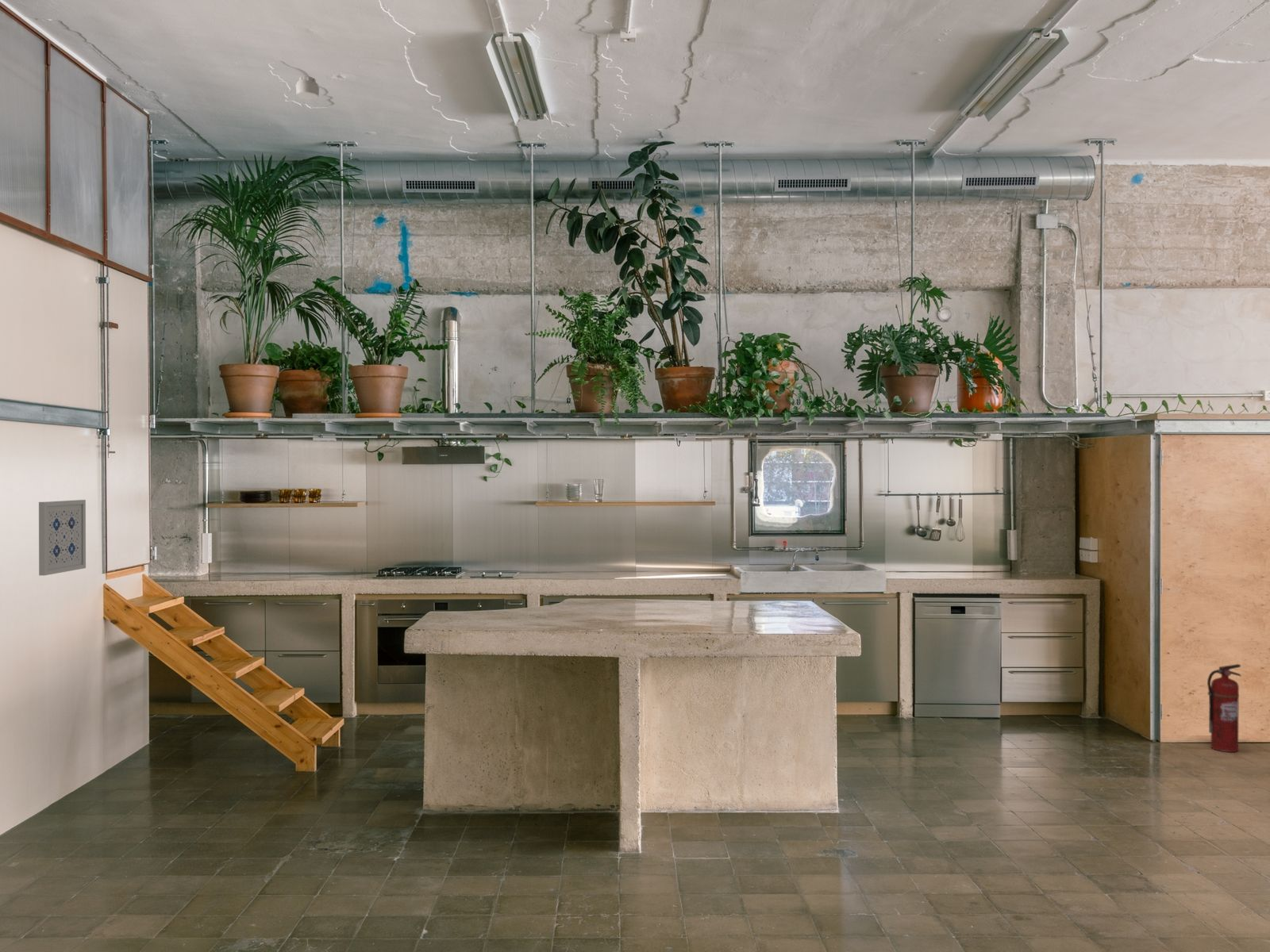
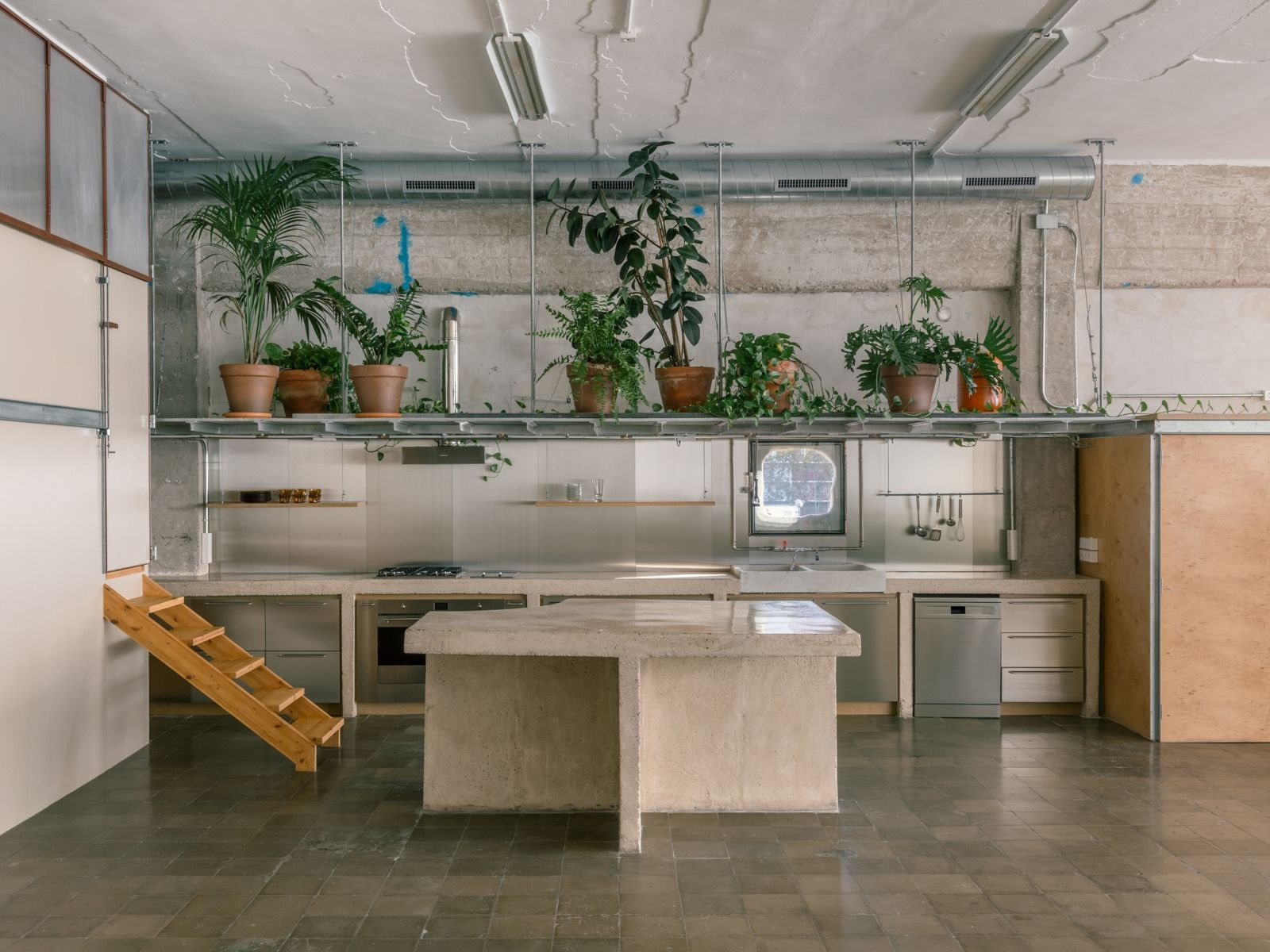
- wall art [38,499,87,576]
- fire extinguisher [1207,663,1242,753]
- smoke detector [295,75,320,101]
